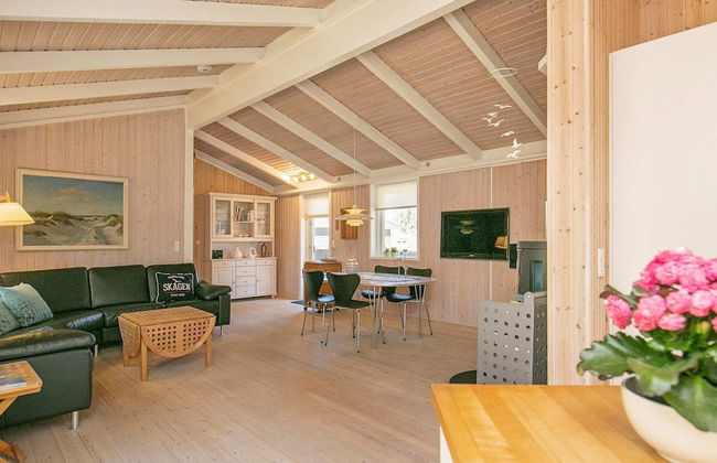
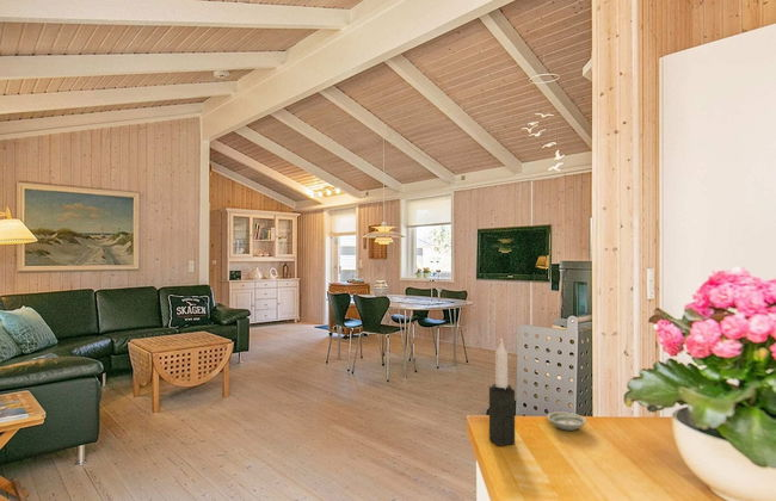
+ candle [488,338,516,447]
+ saucer [546,410,587,432]
